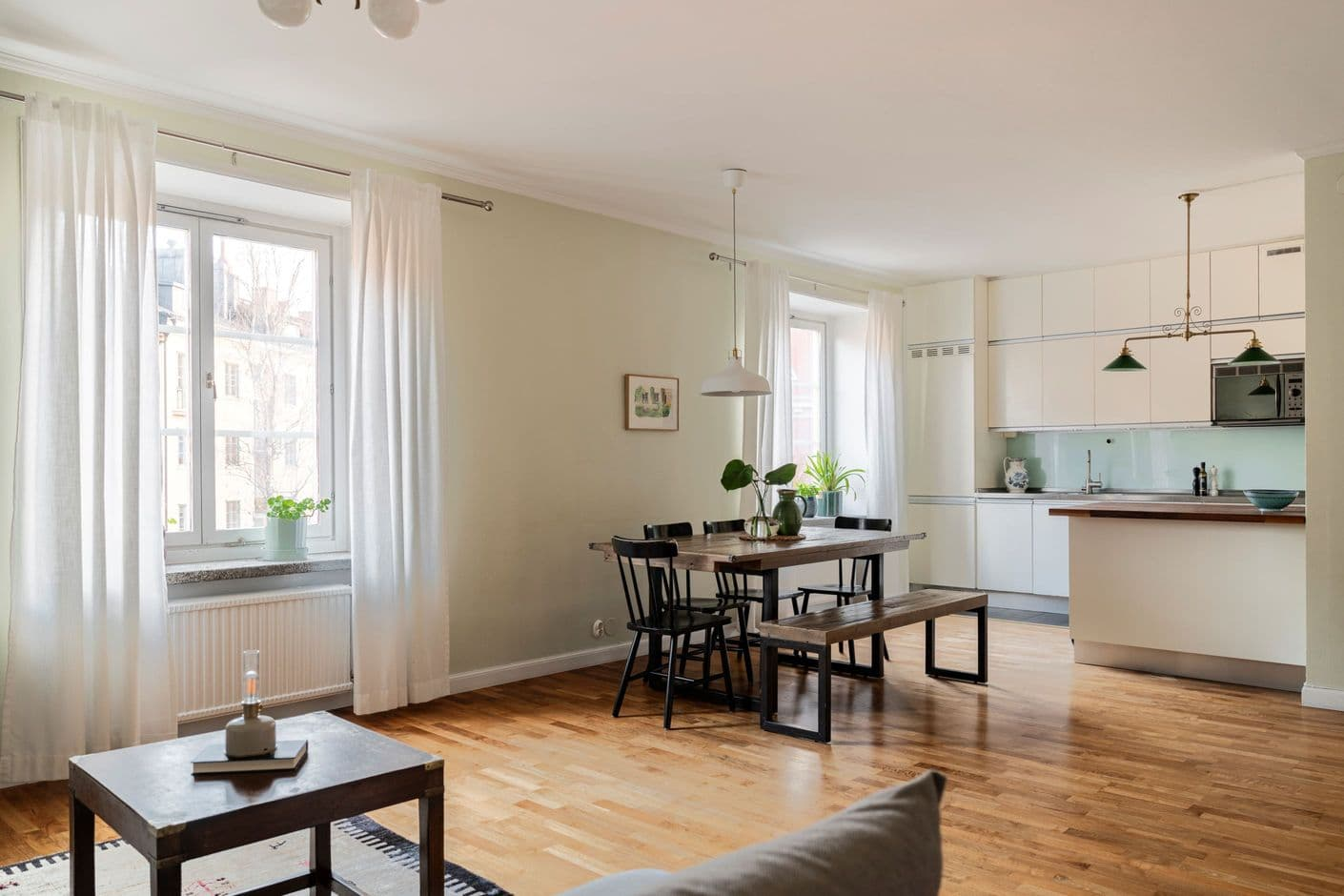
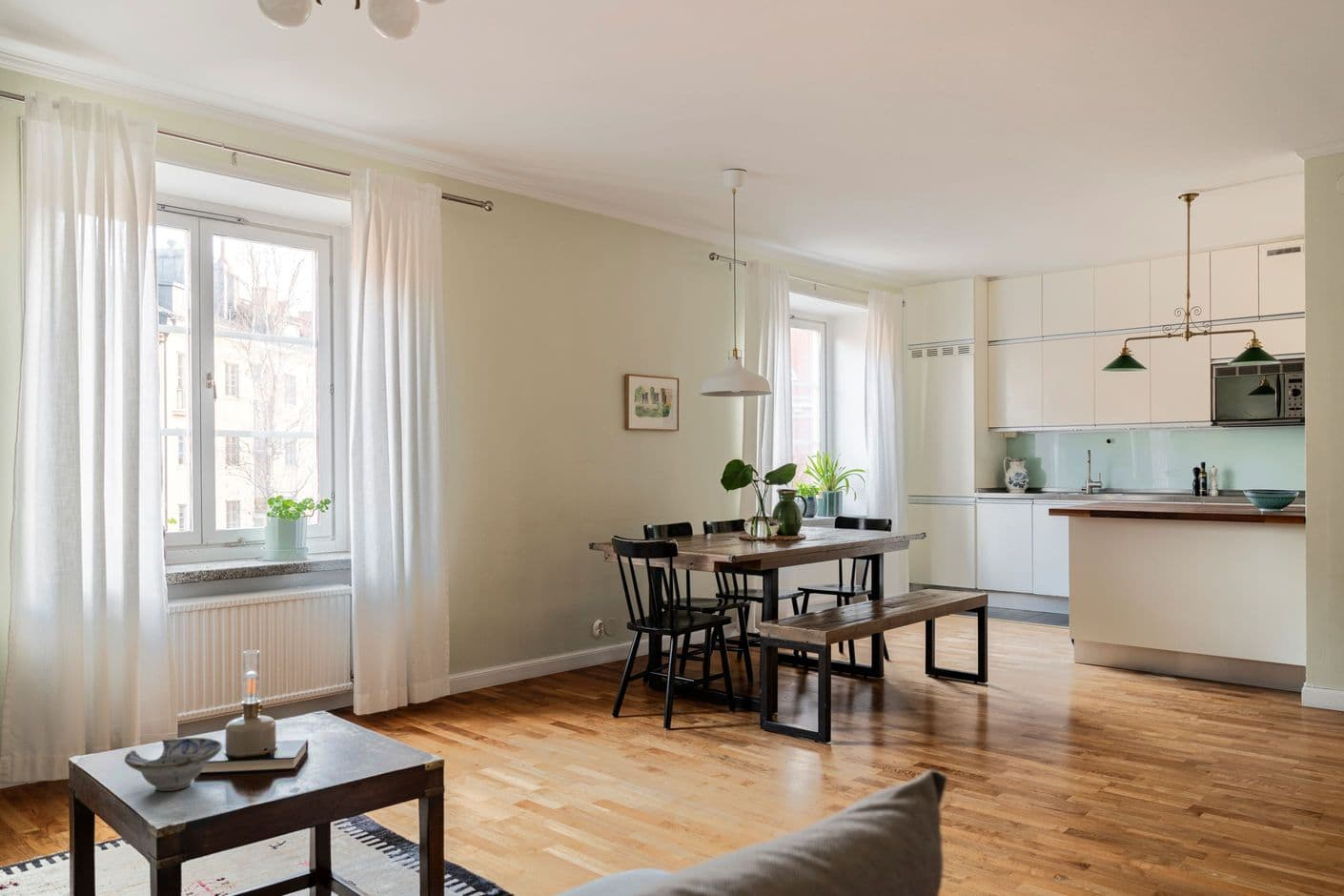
+ ceramic bowl [124,737,223,792]
